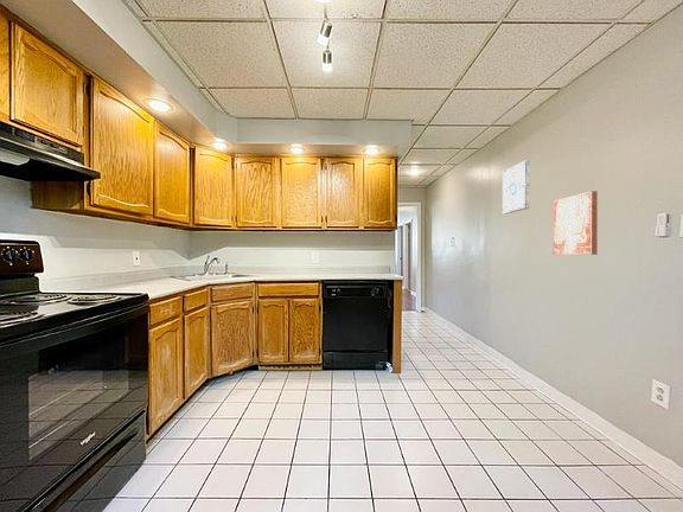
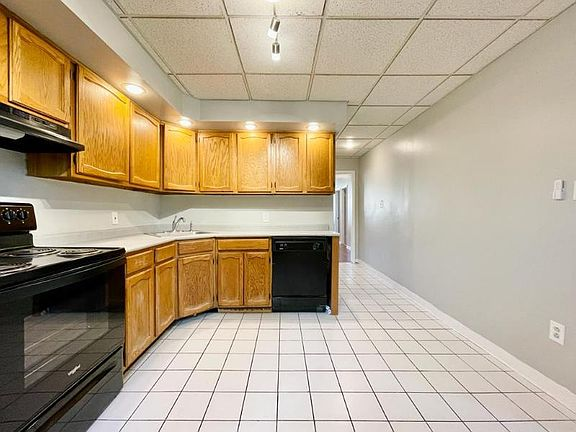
- wall art [502,159,530,215]
- wall art [551,190,599,256]
